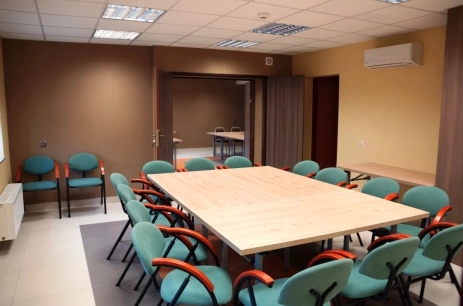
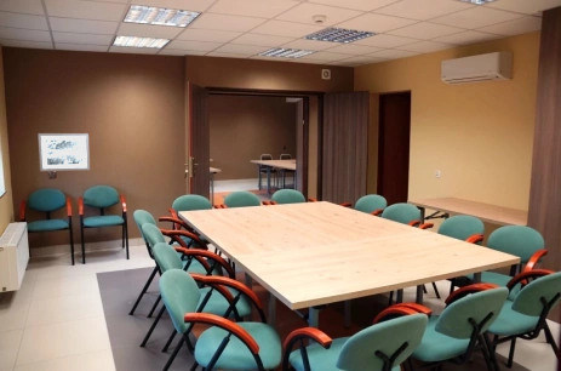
+ wall art [38,132,91,172]
